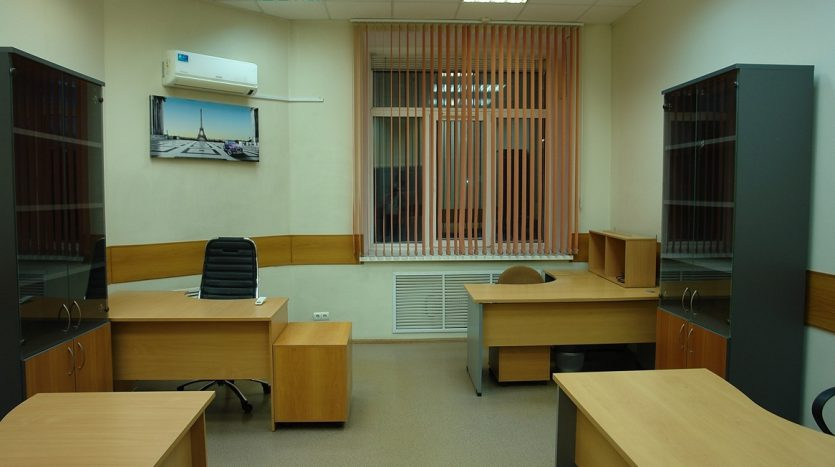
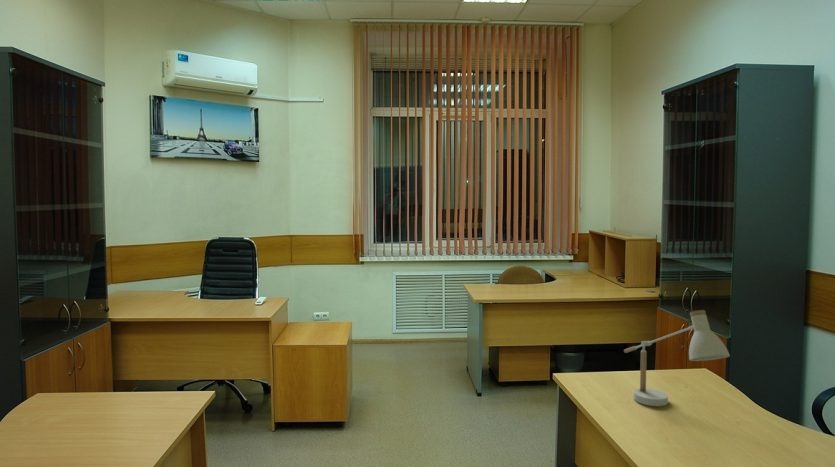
+ desk lamp [623,309,731,407]
